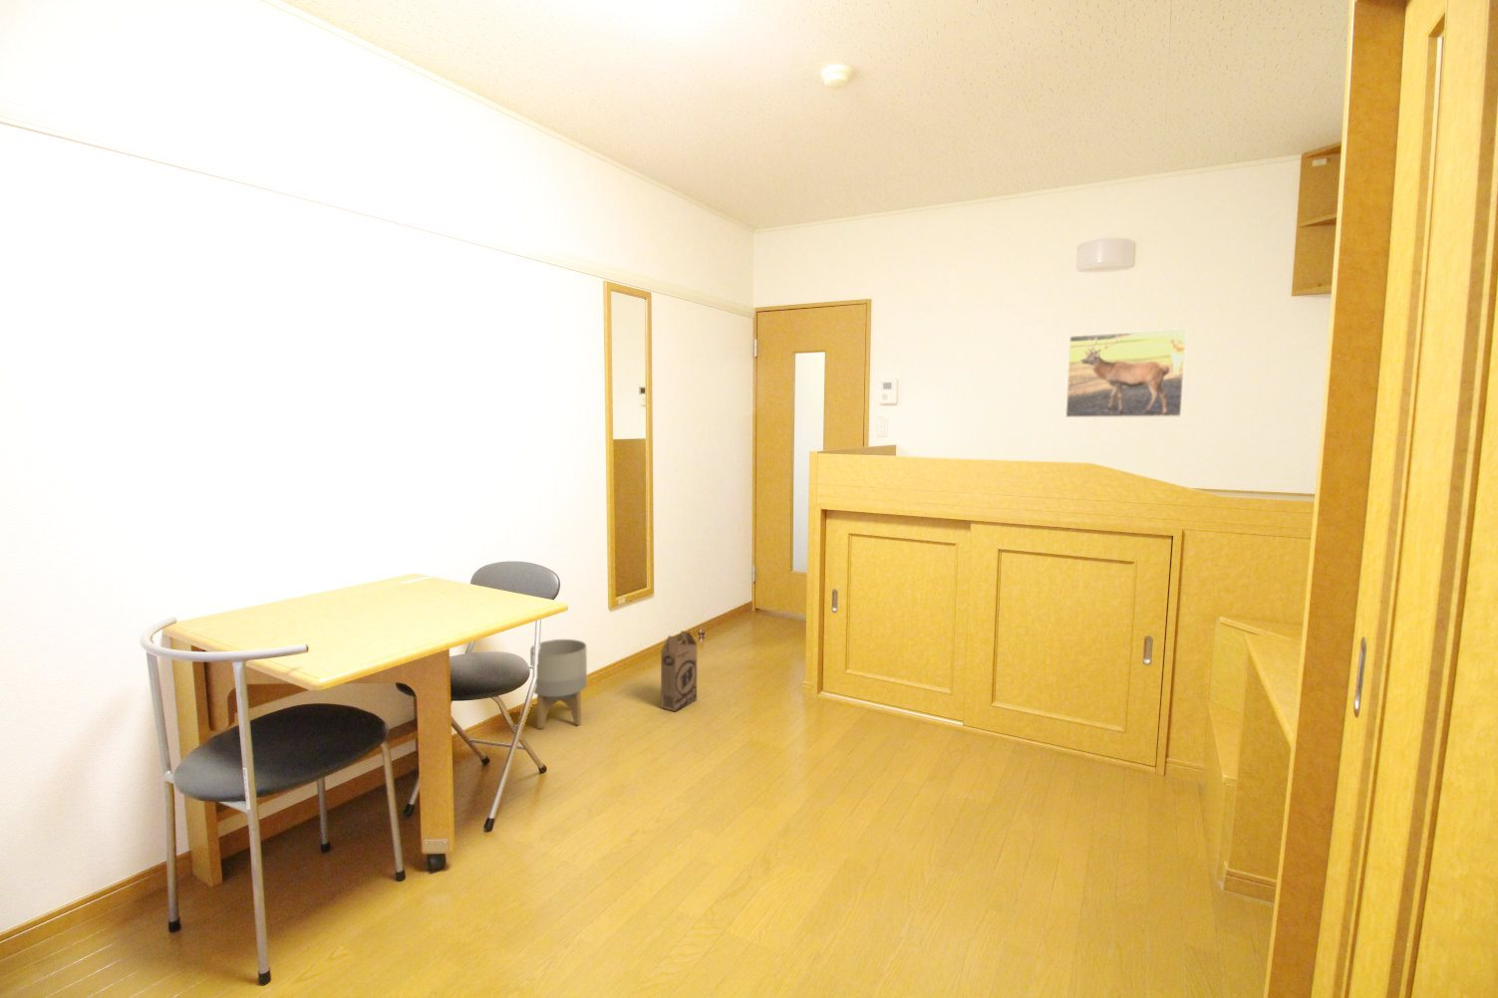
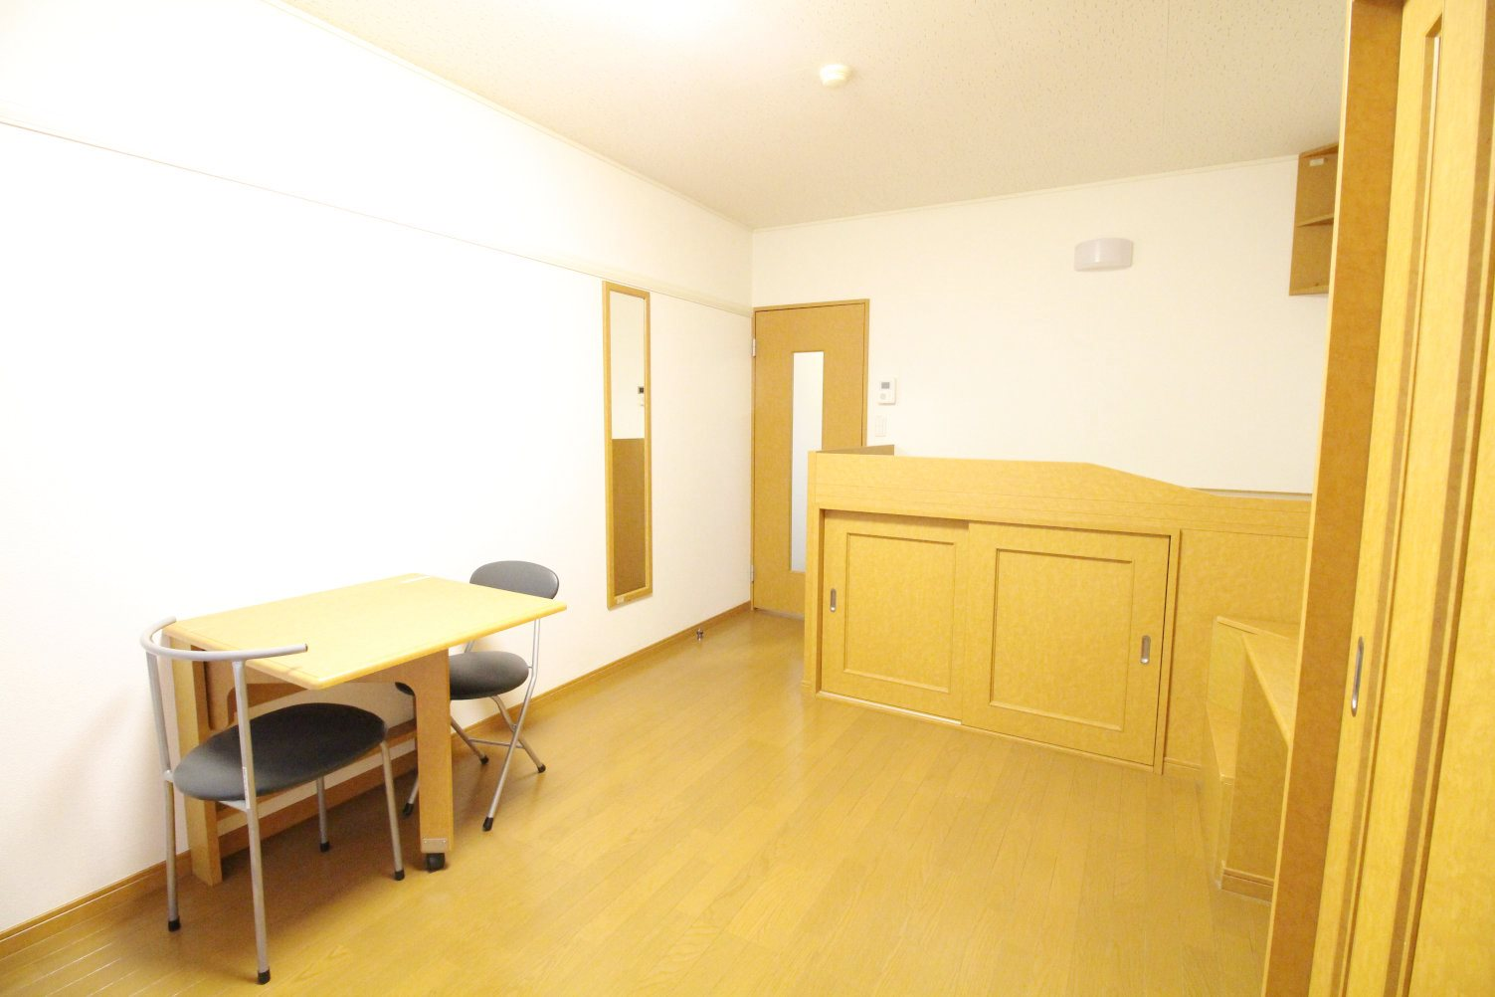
- cardboard box [660,630,698,712]
- planter [529,638,588,730]
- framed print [1064,327,1188,419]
